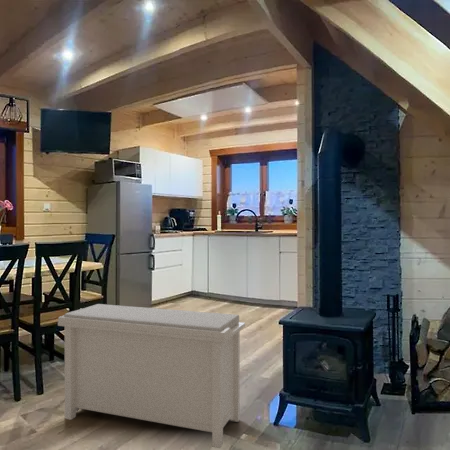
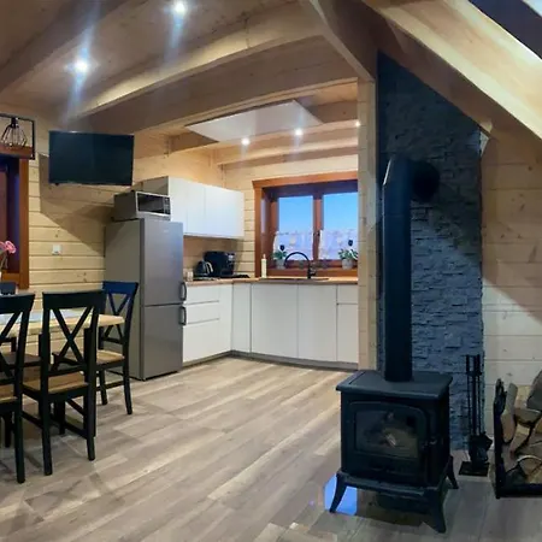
- bench [57,303,246,449]
